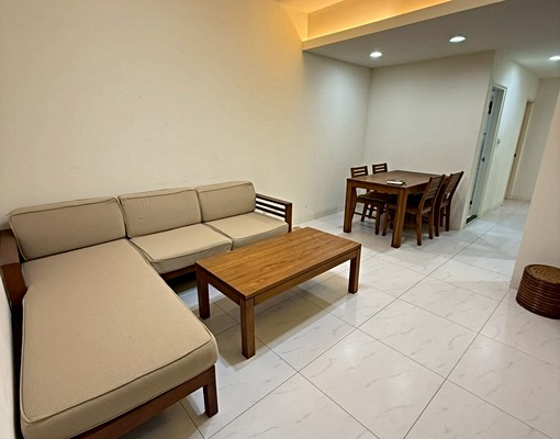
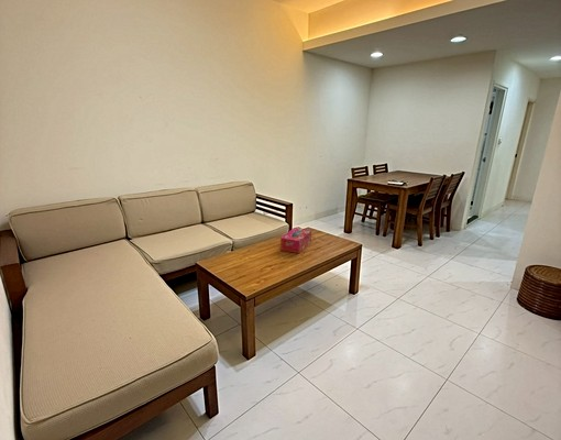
+ tissue box [279,227,312,254]
